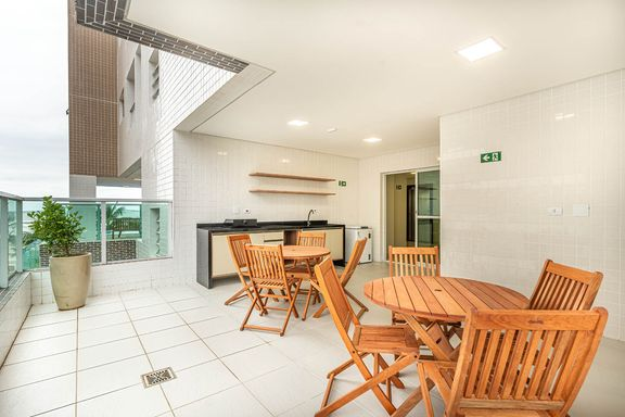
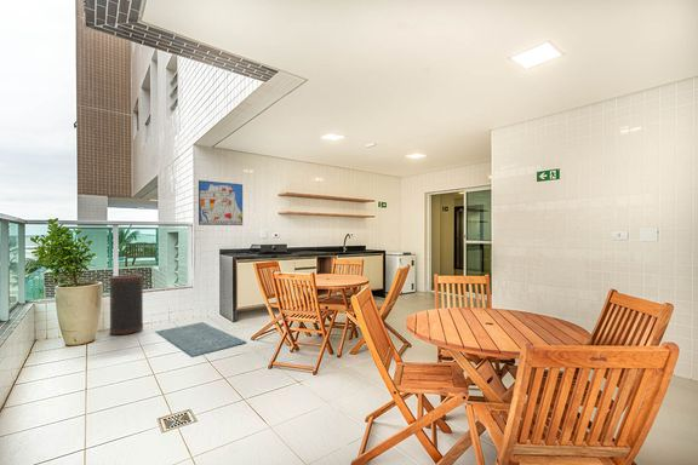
+ wall art [198,179,244,226]
+ trash can [108,274,144,337]
+ rug [154,321,248,358]
